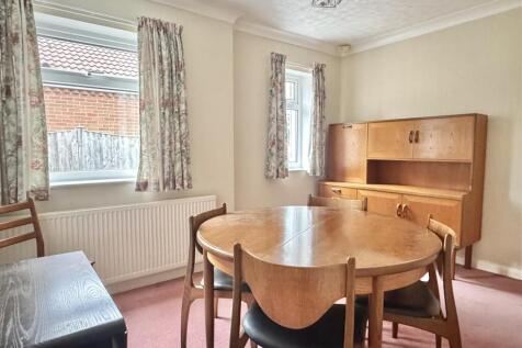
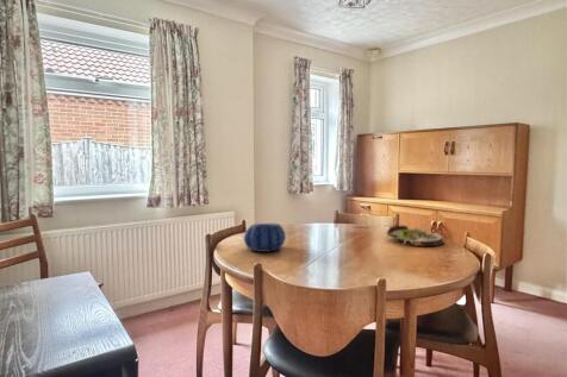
+ decorative bowl [243,222,287,253]
+ salad plate [386,224,446,247]
